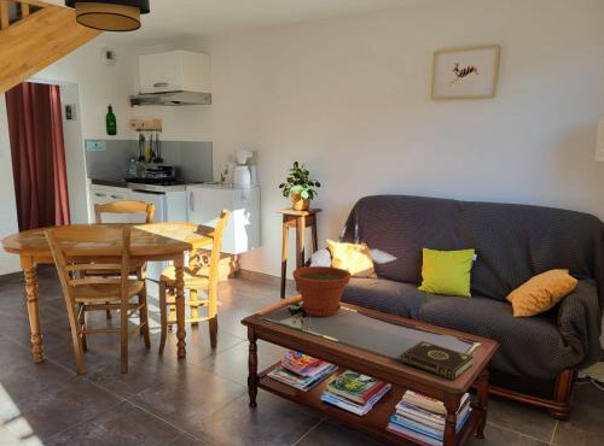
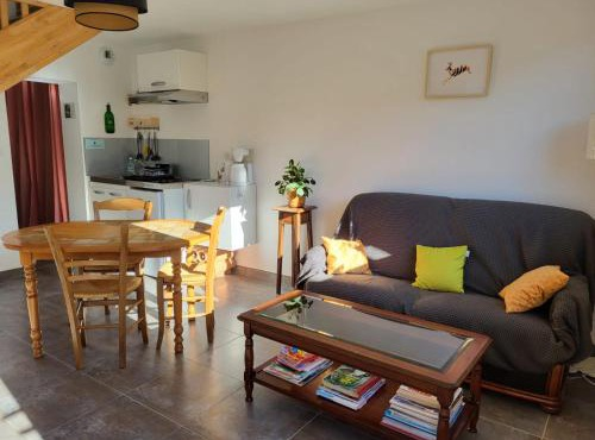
- book [400,340,475,381]
- plant pot [291,265,353,317]
